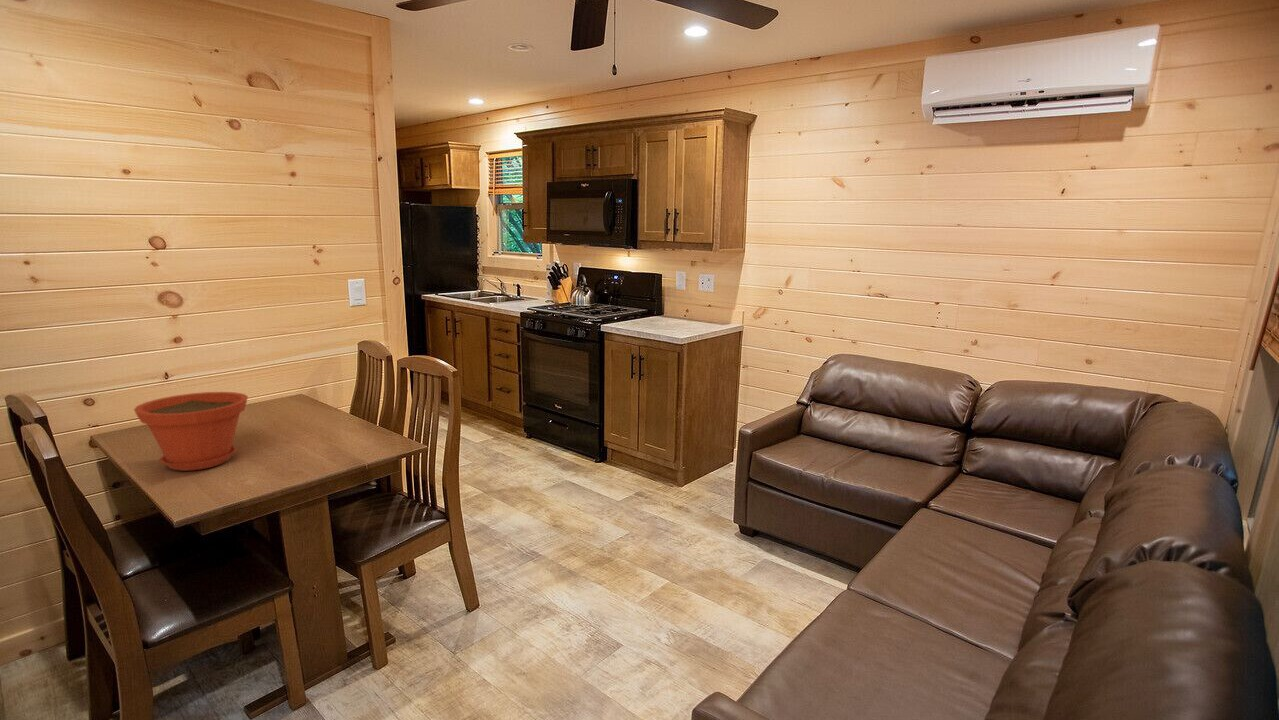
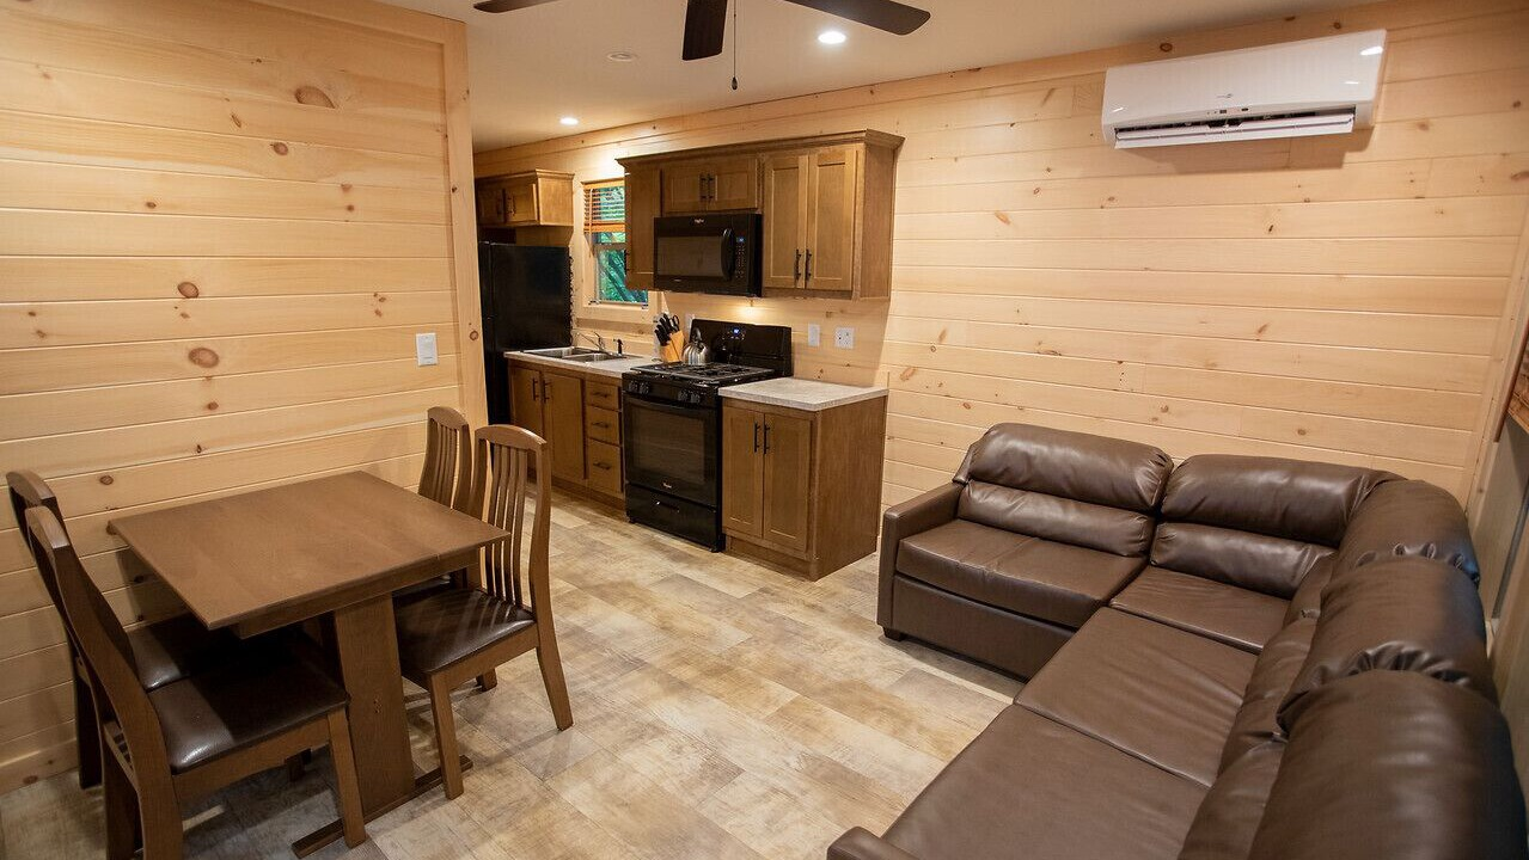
- plant pot [133,391,249,472]
